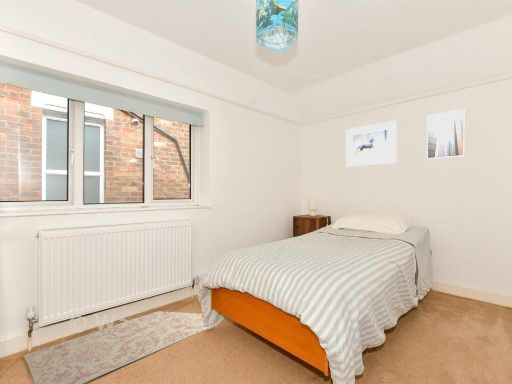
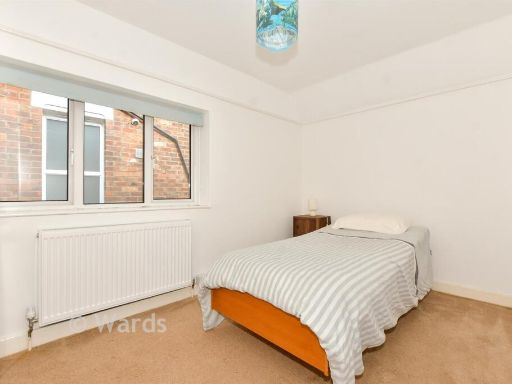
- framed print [426,108,466,160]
- rug [23,310,217,384]
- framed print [345,120,398,168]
